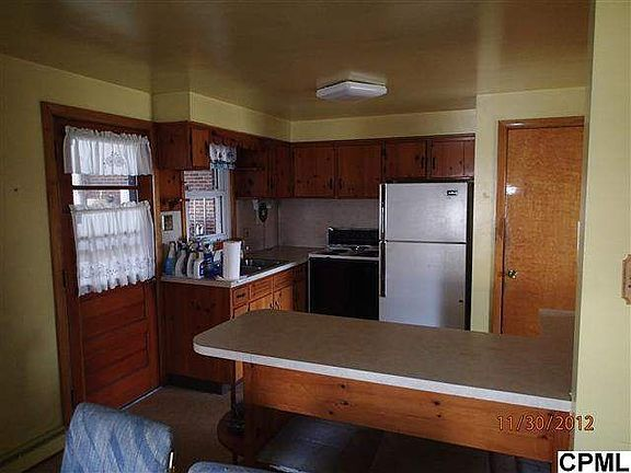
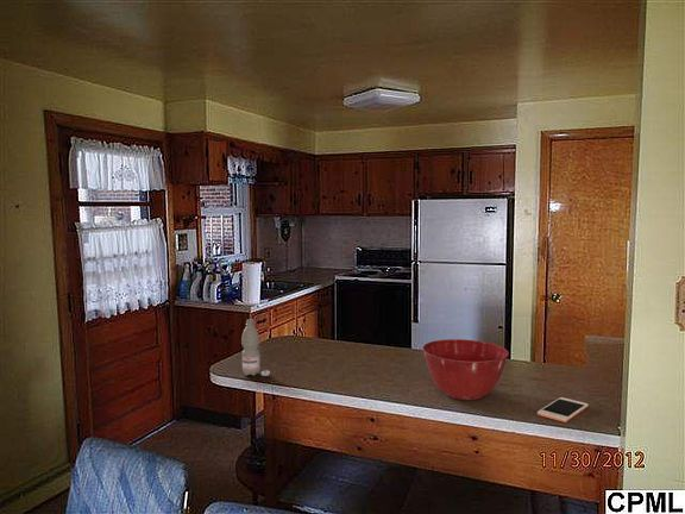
+ mixing bowl [421,338,510,401]
+ cell phone [536,396,590,424]
+ water bottle [240,318,271,377]
